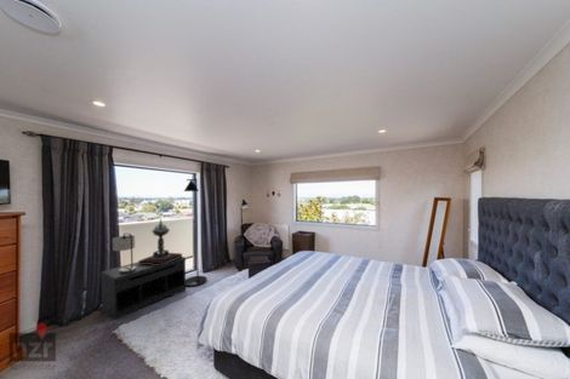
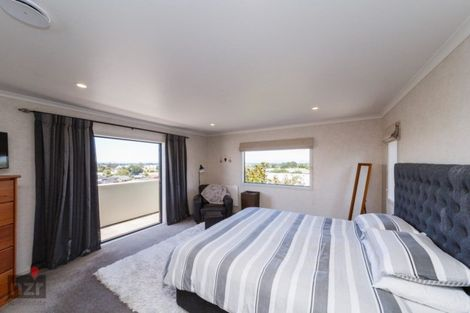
- bench [99,255,187,321]
- floor lamp [183,178,207,288]
- decorative urn [137,218,183,265]
- lamp [112,231,136,272]
